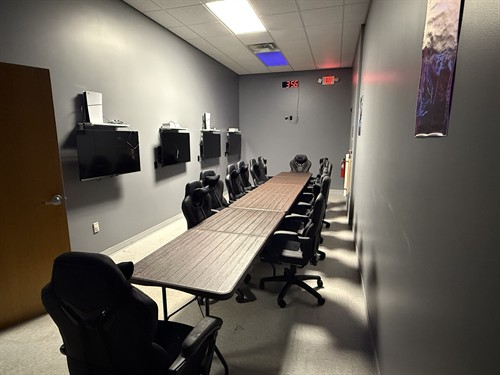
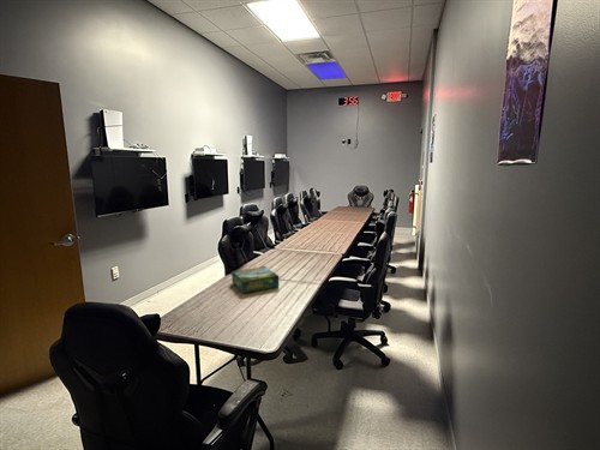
+ board game [230,265,280,294]
